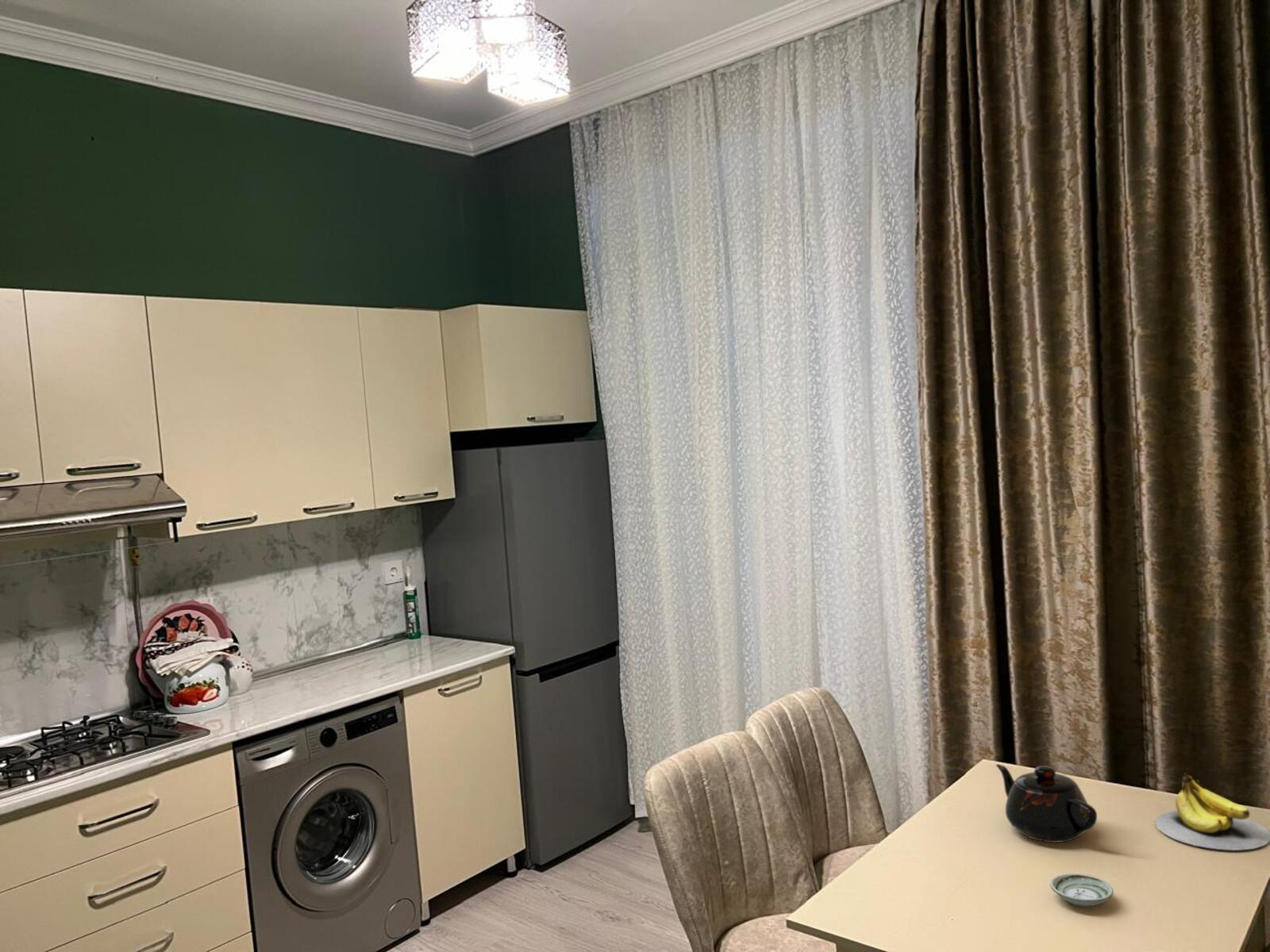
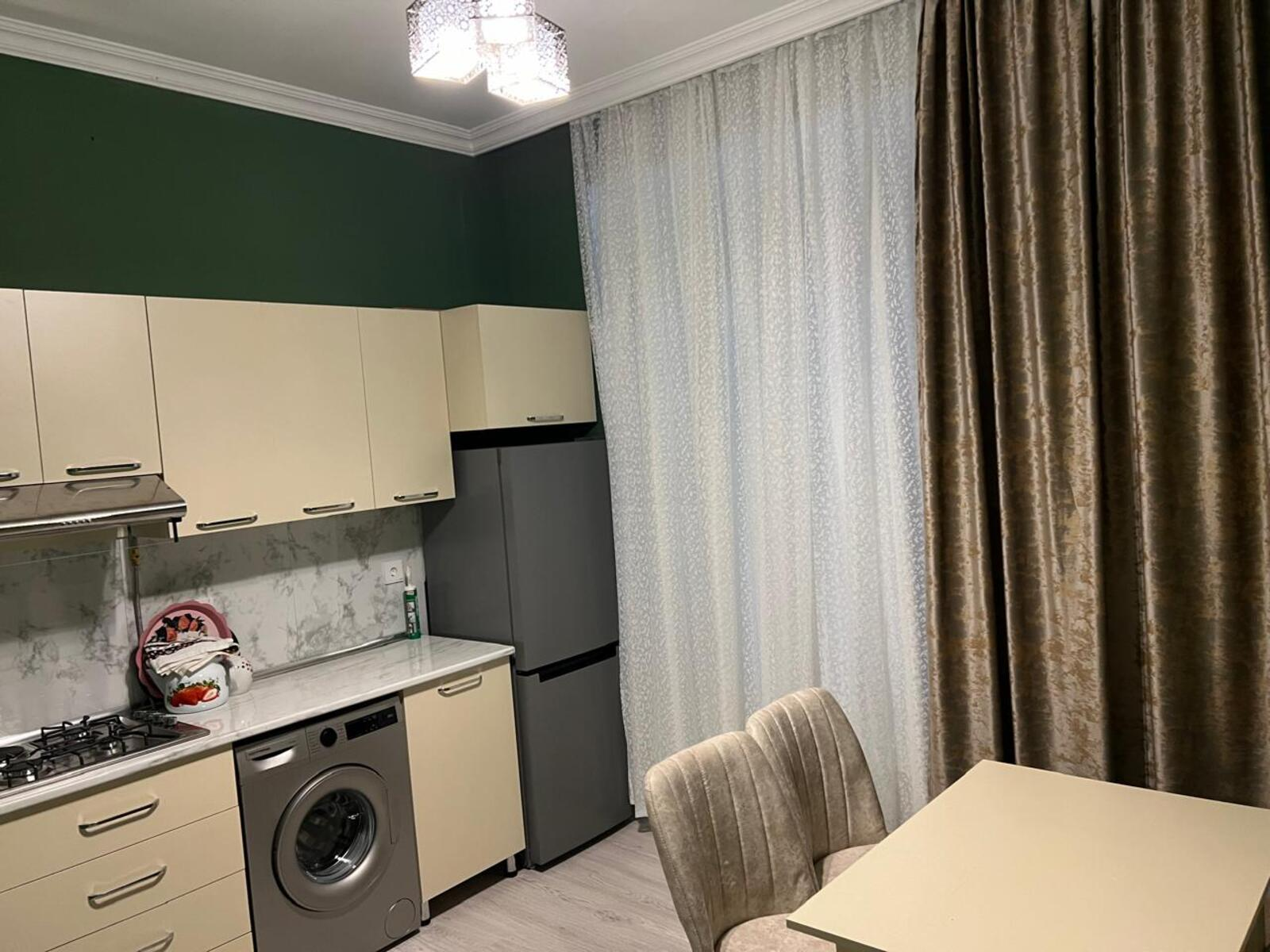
- banana [1155,772,1270,851]
- teapot [995,763,1098,843]
- saucer [1049,873,1114,908]
